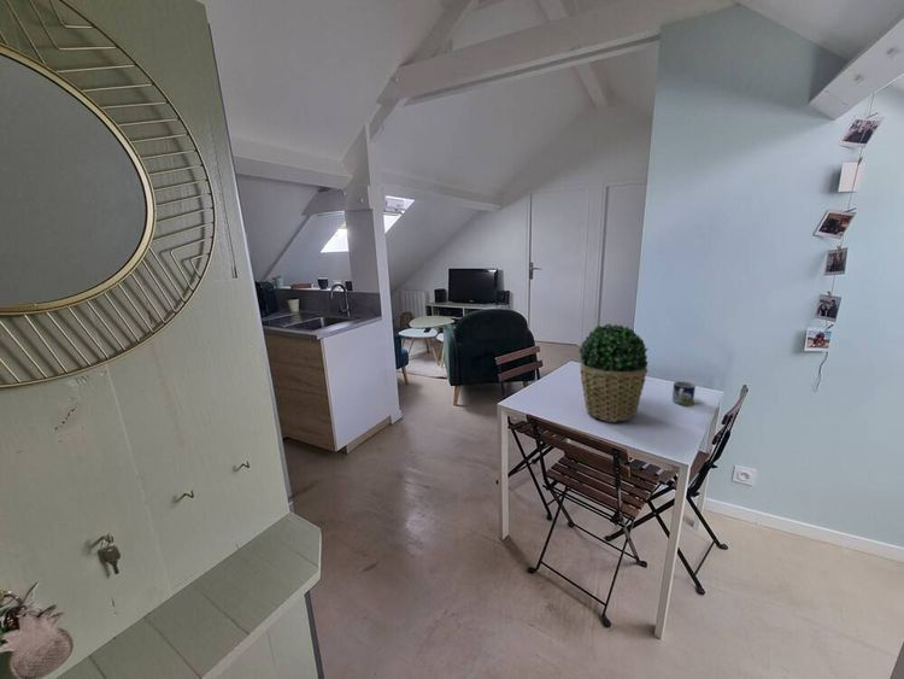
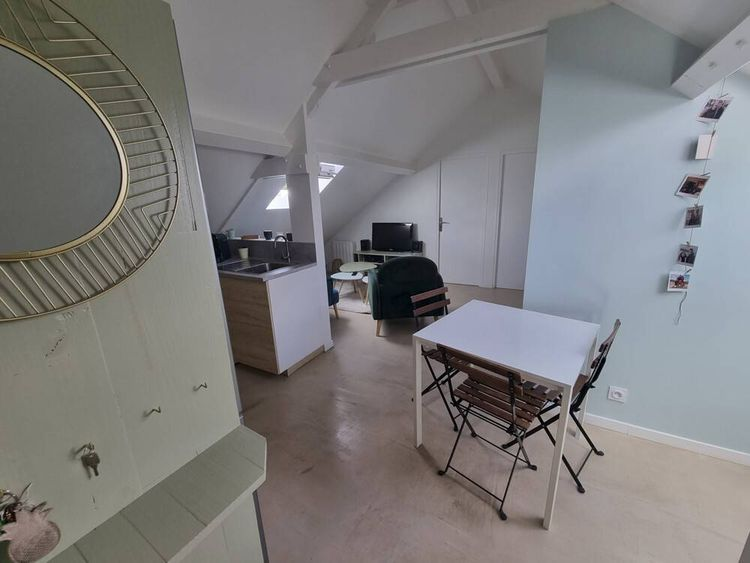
- mug [671,380,697,406]
- potted plant [577,323,650,423]
